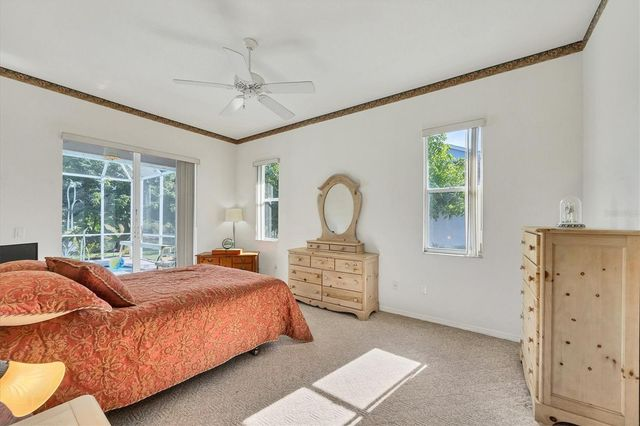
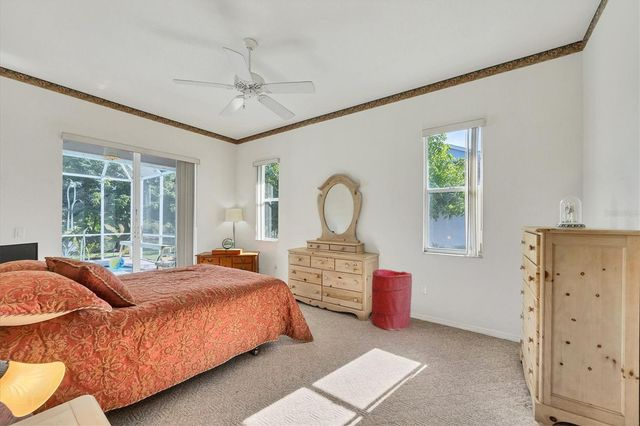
+ laundry hamper [370,268,413,332]
